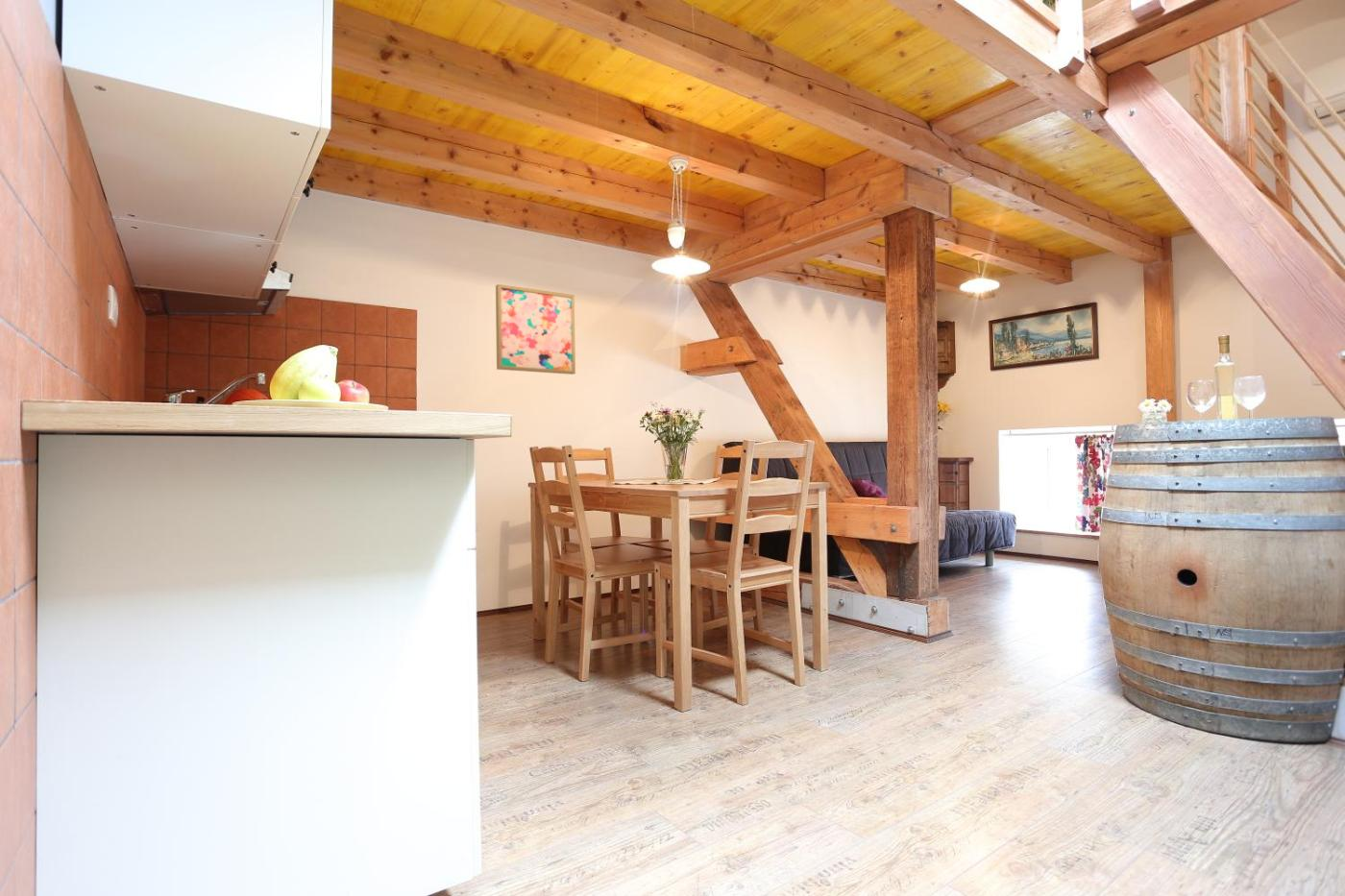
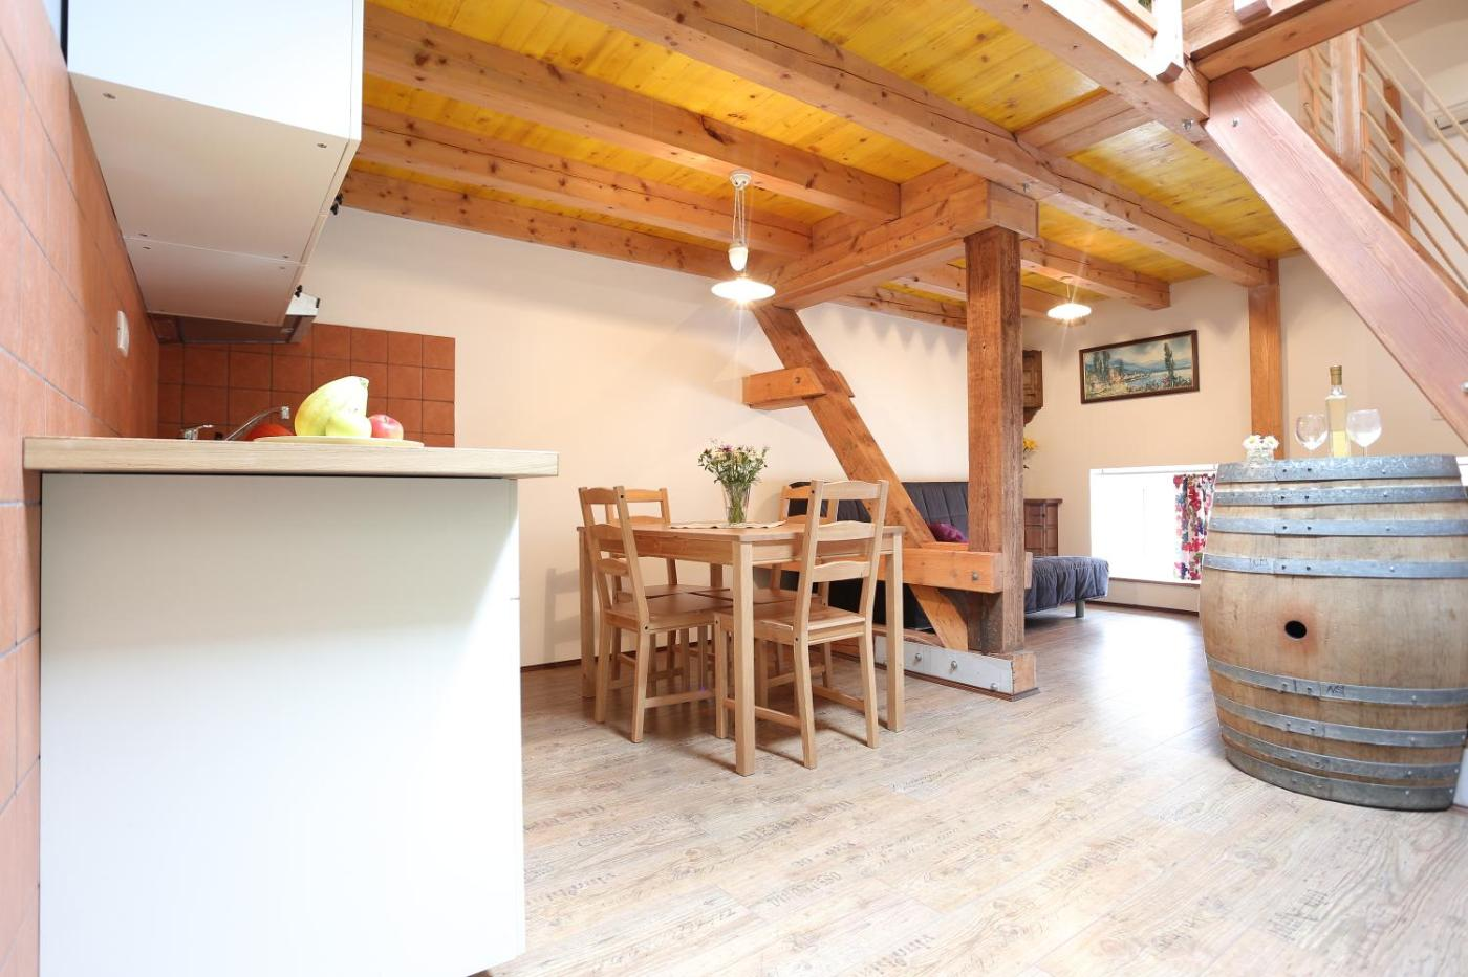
- wall art [495,283,576,375]
